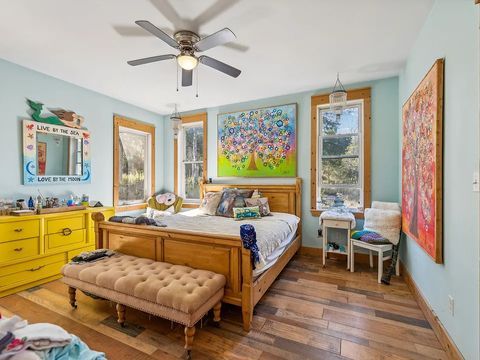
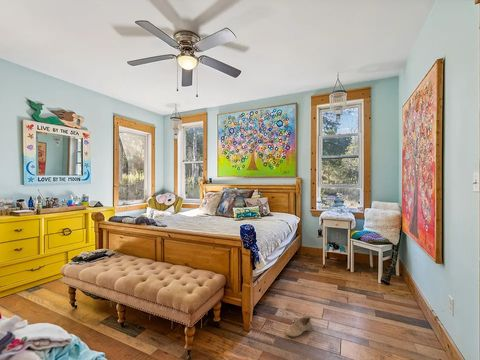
+ shoe [285,315,313,338]
